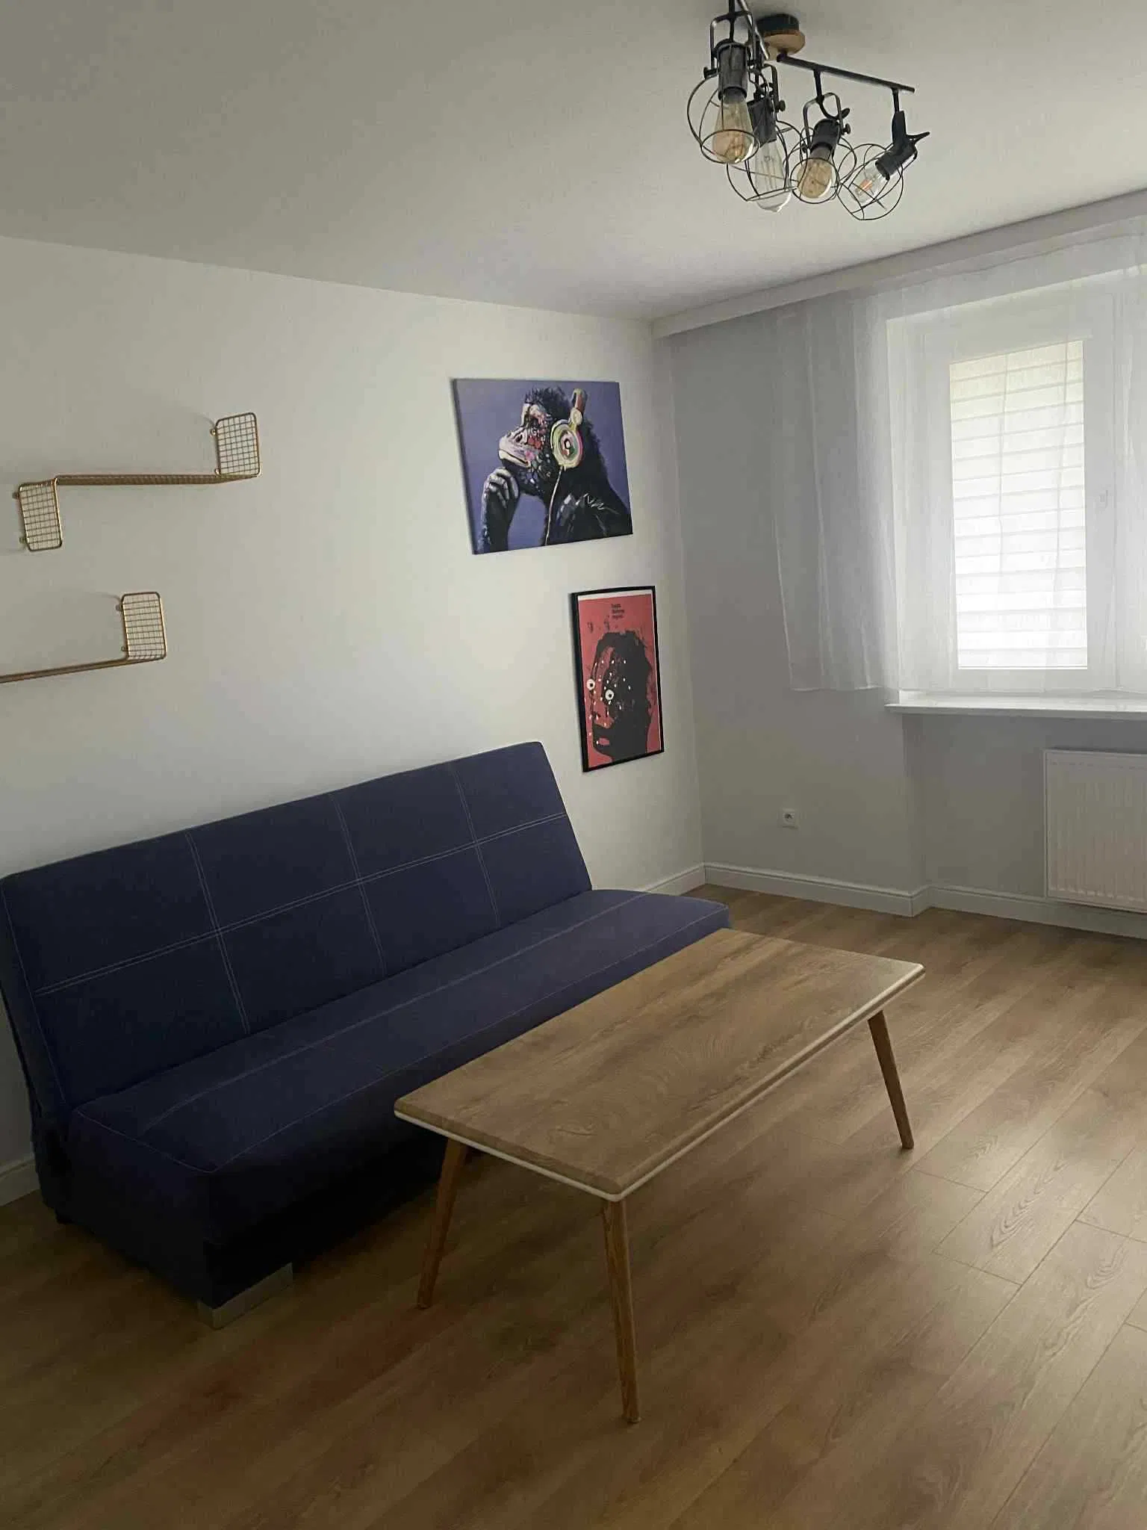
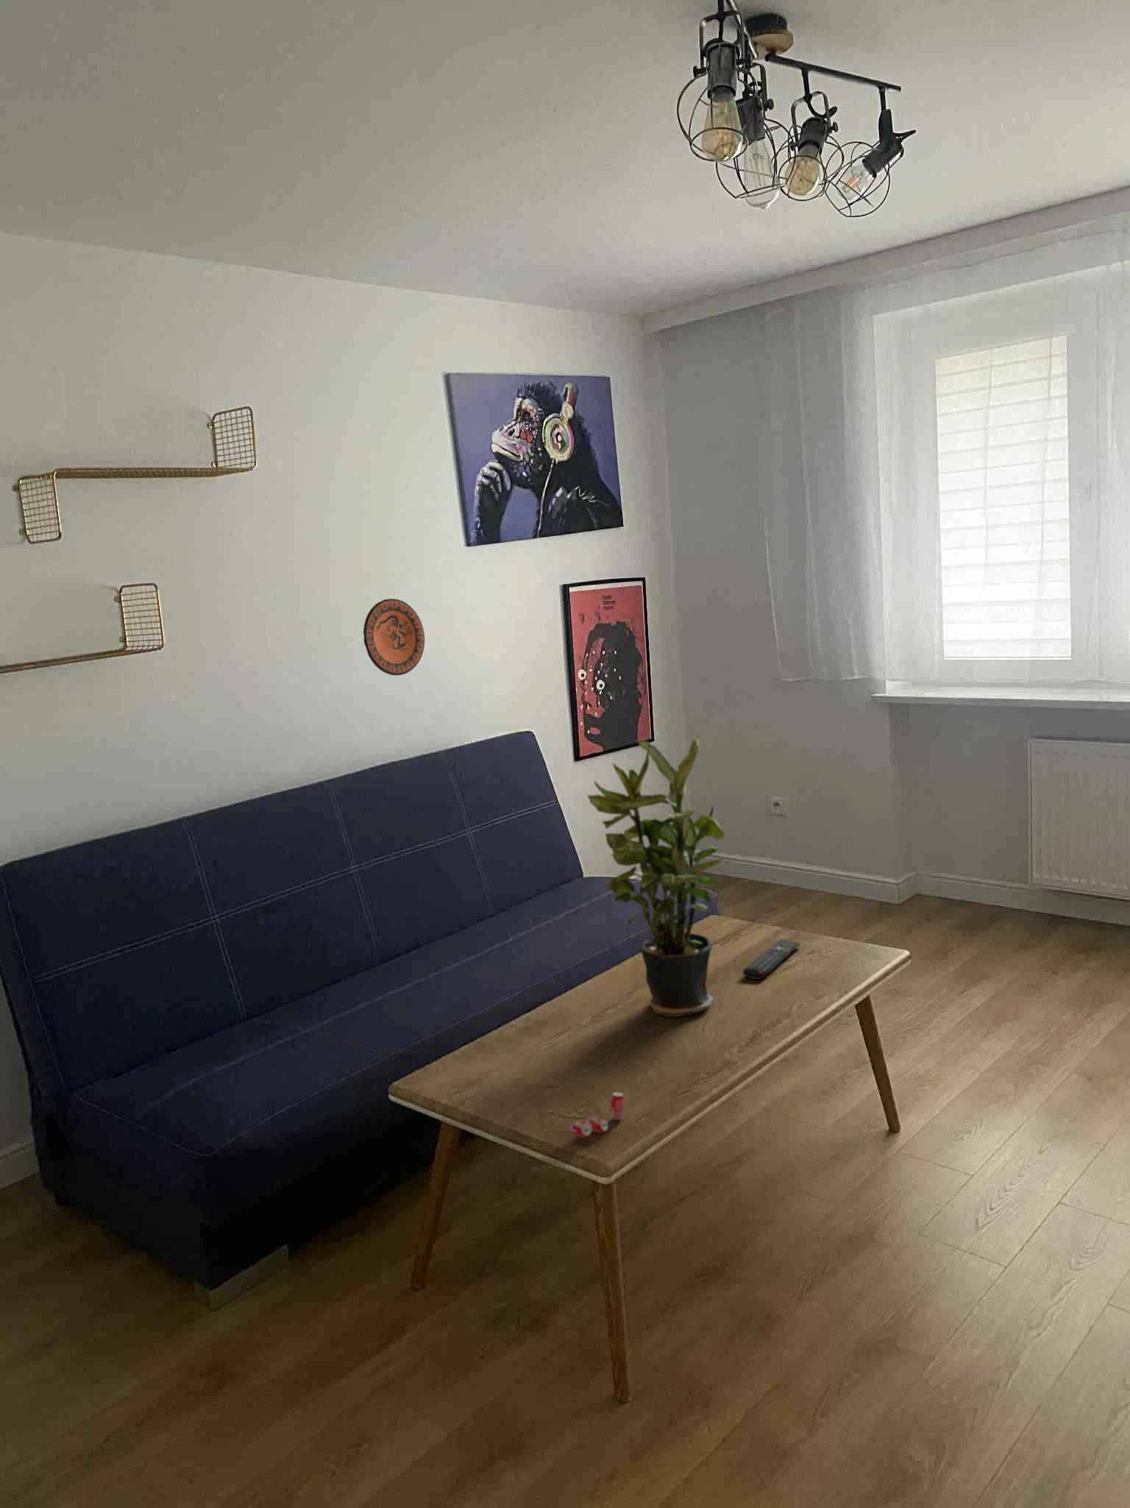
+ potted plant [586,735,725,1019]
+ decorative plate [363,598,425,676]
+ remote control [742,939,801,980]
+ beverage can [566,1091,626,1139]
